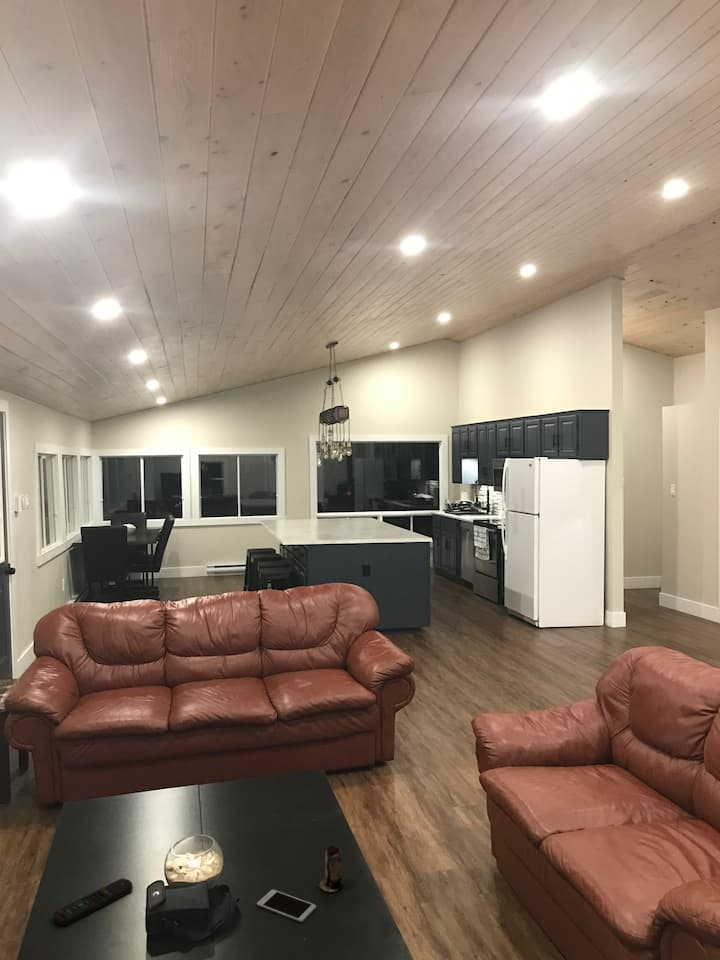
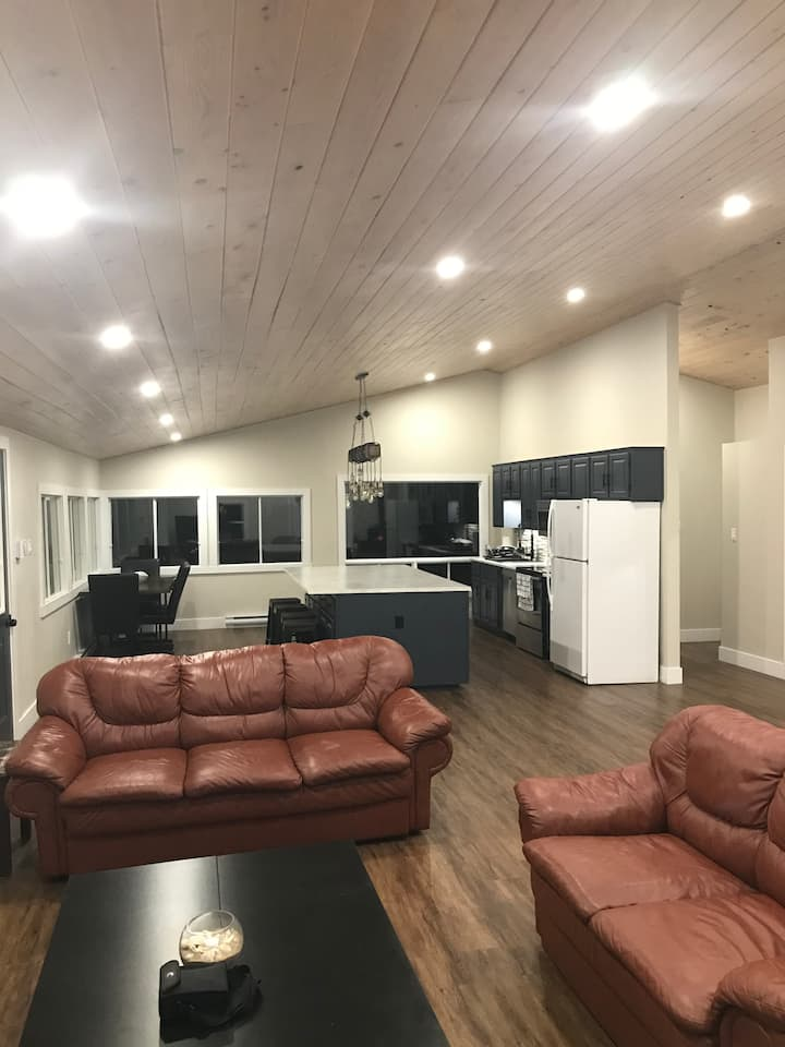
- can [319,843,344,893]
- remote control [53,877,134,927]
- cell phone [256,888,317,923]
